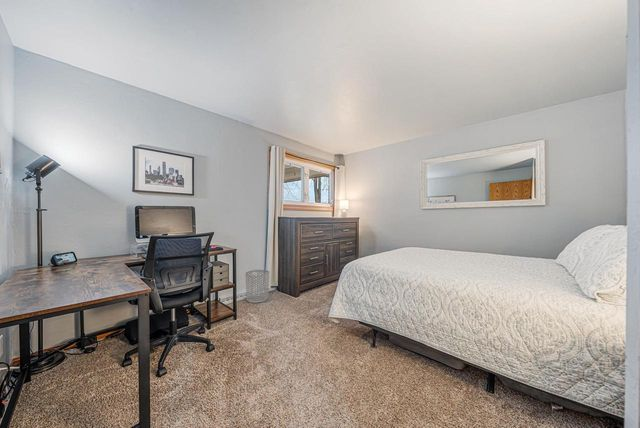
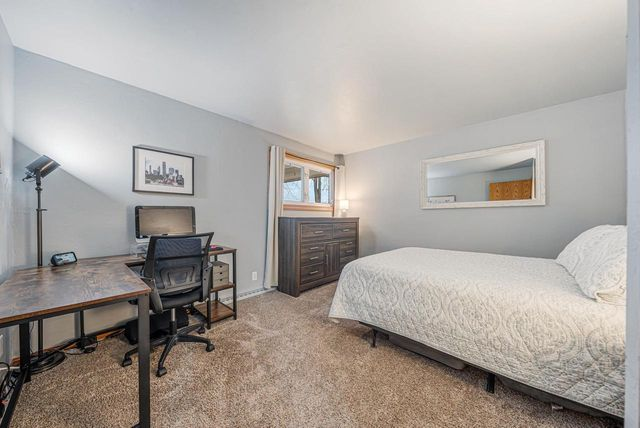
- waste bin [244,269,270,304]
